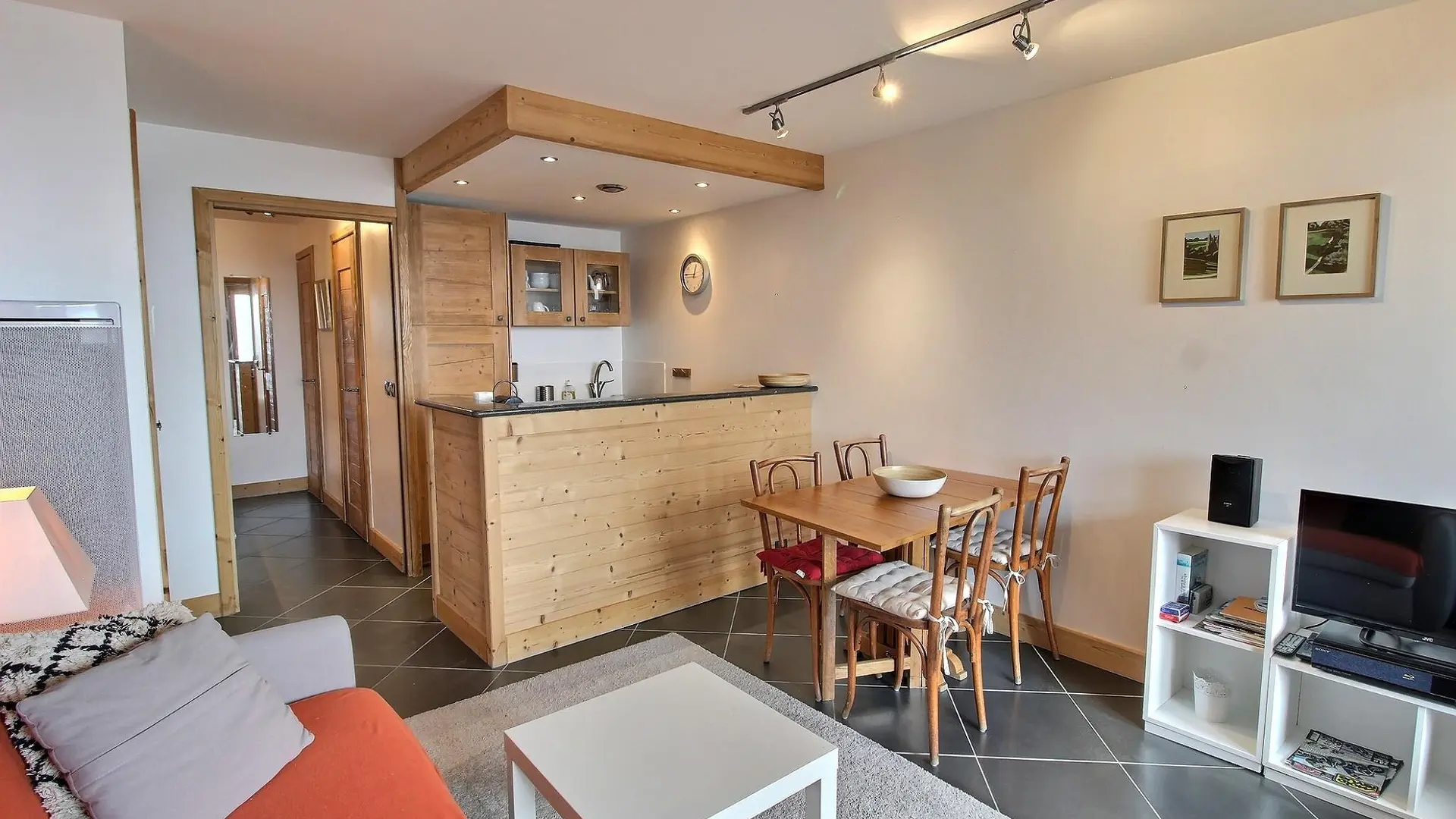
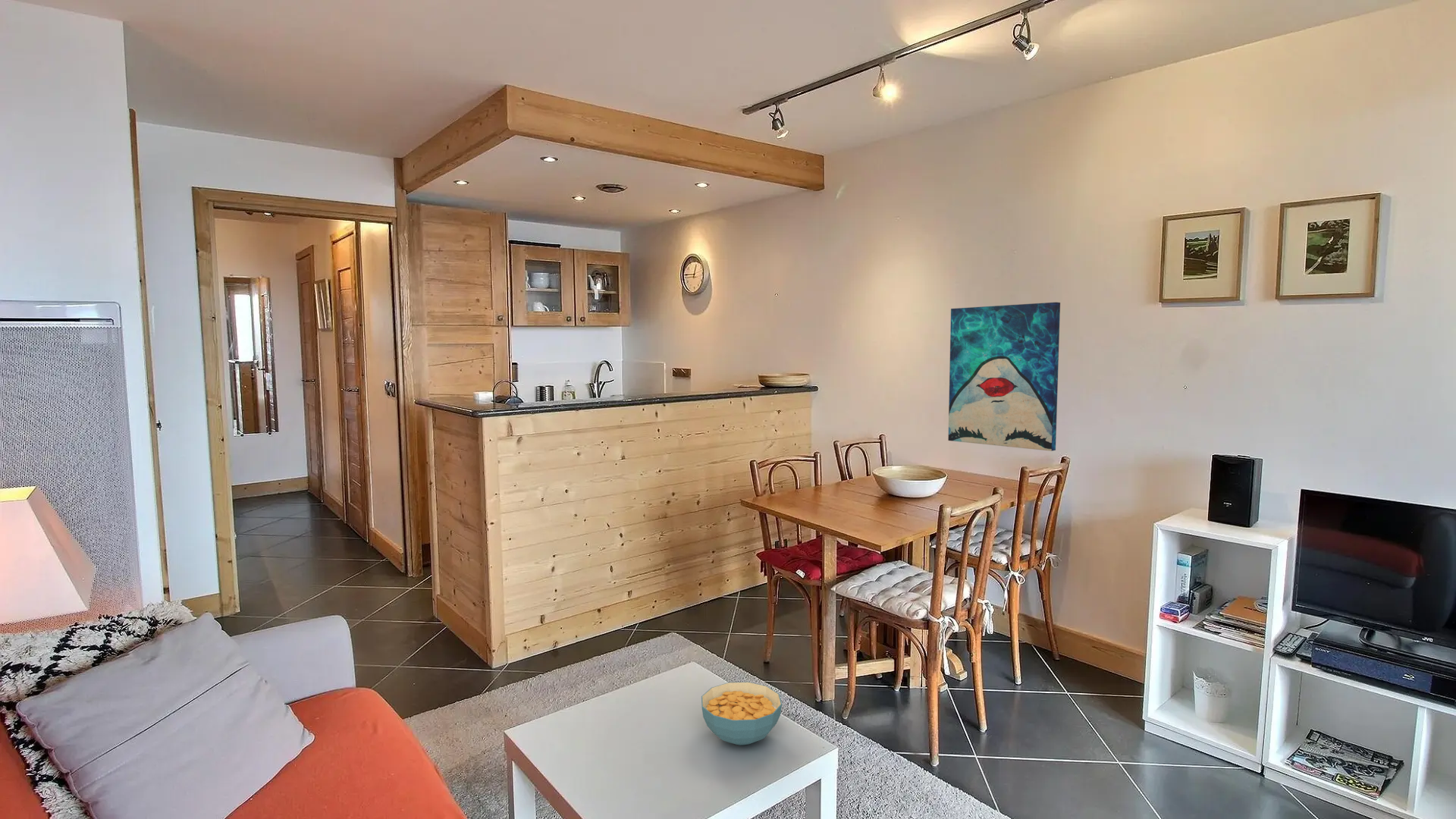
+ cereal bowl [701,681,783,746]
+ wall art [947,302,1061,452]
